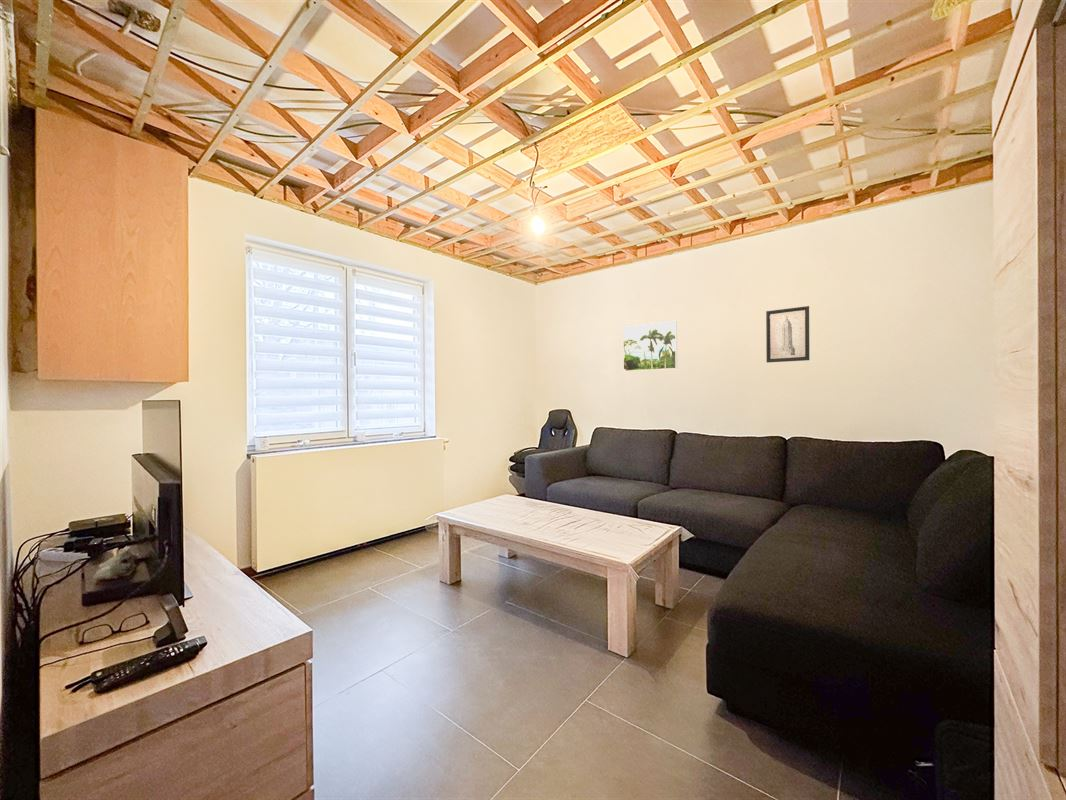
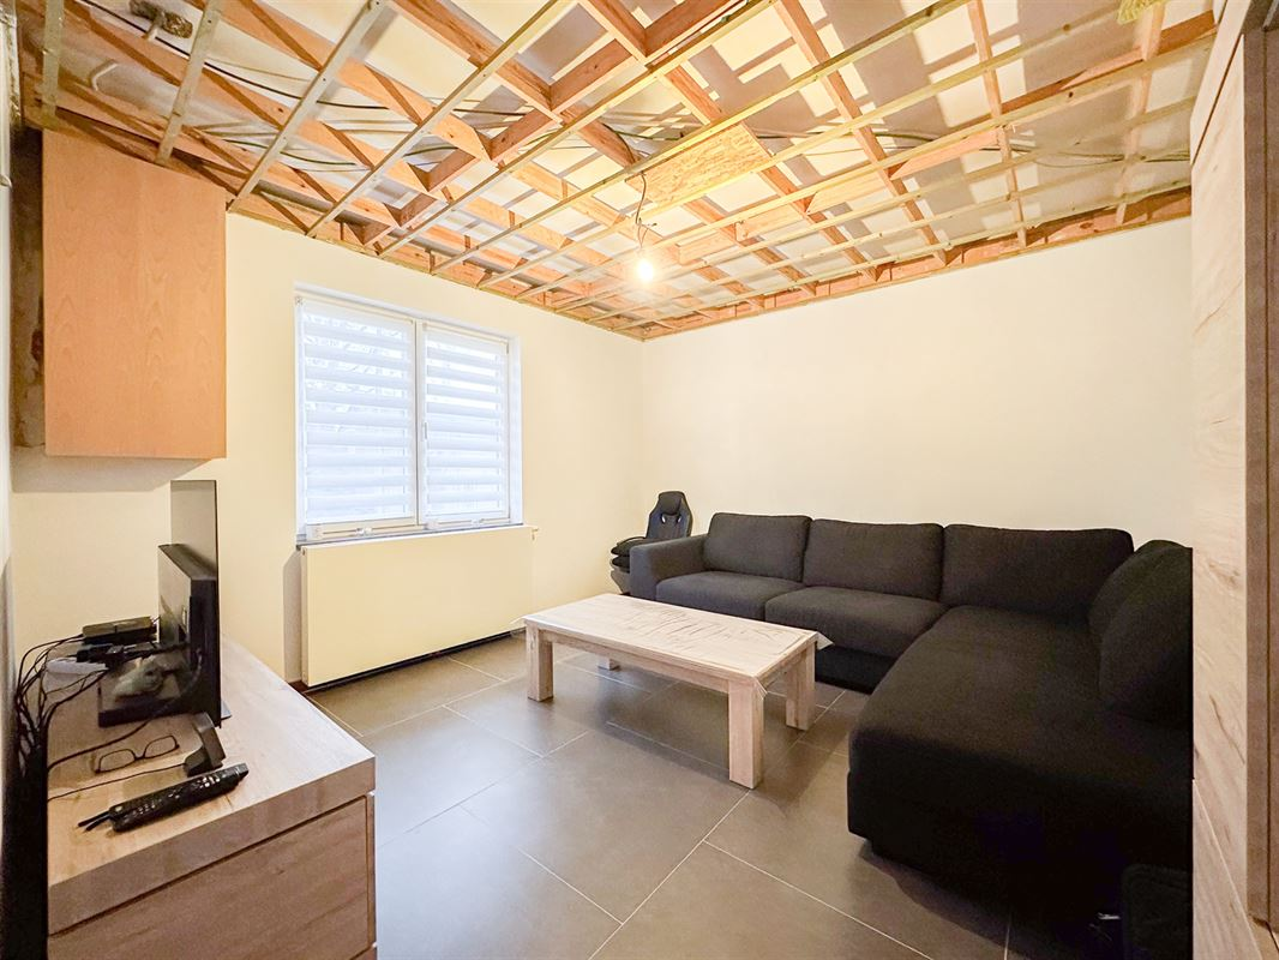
- wall art [765,305,810,364]
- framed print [622,320,678,372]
